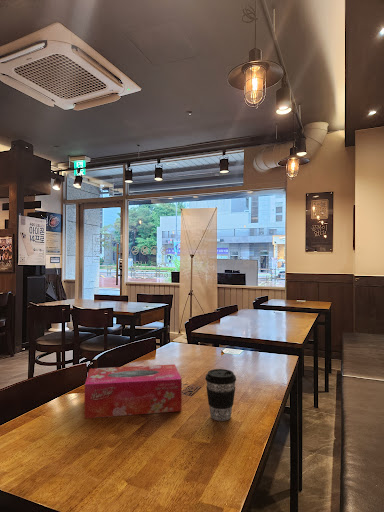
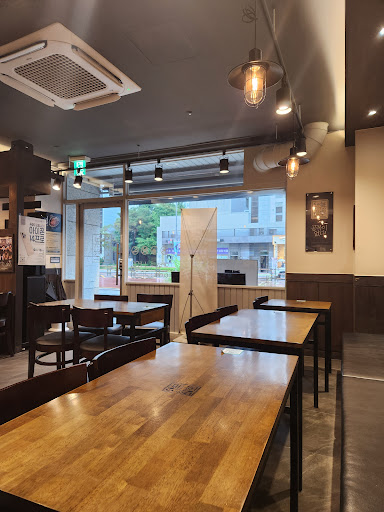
- tissue box [83,363,183,420]
- coffee cup [204,368,237,422]
